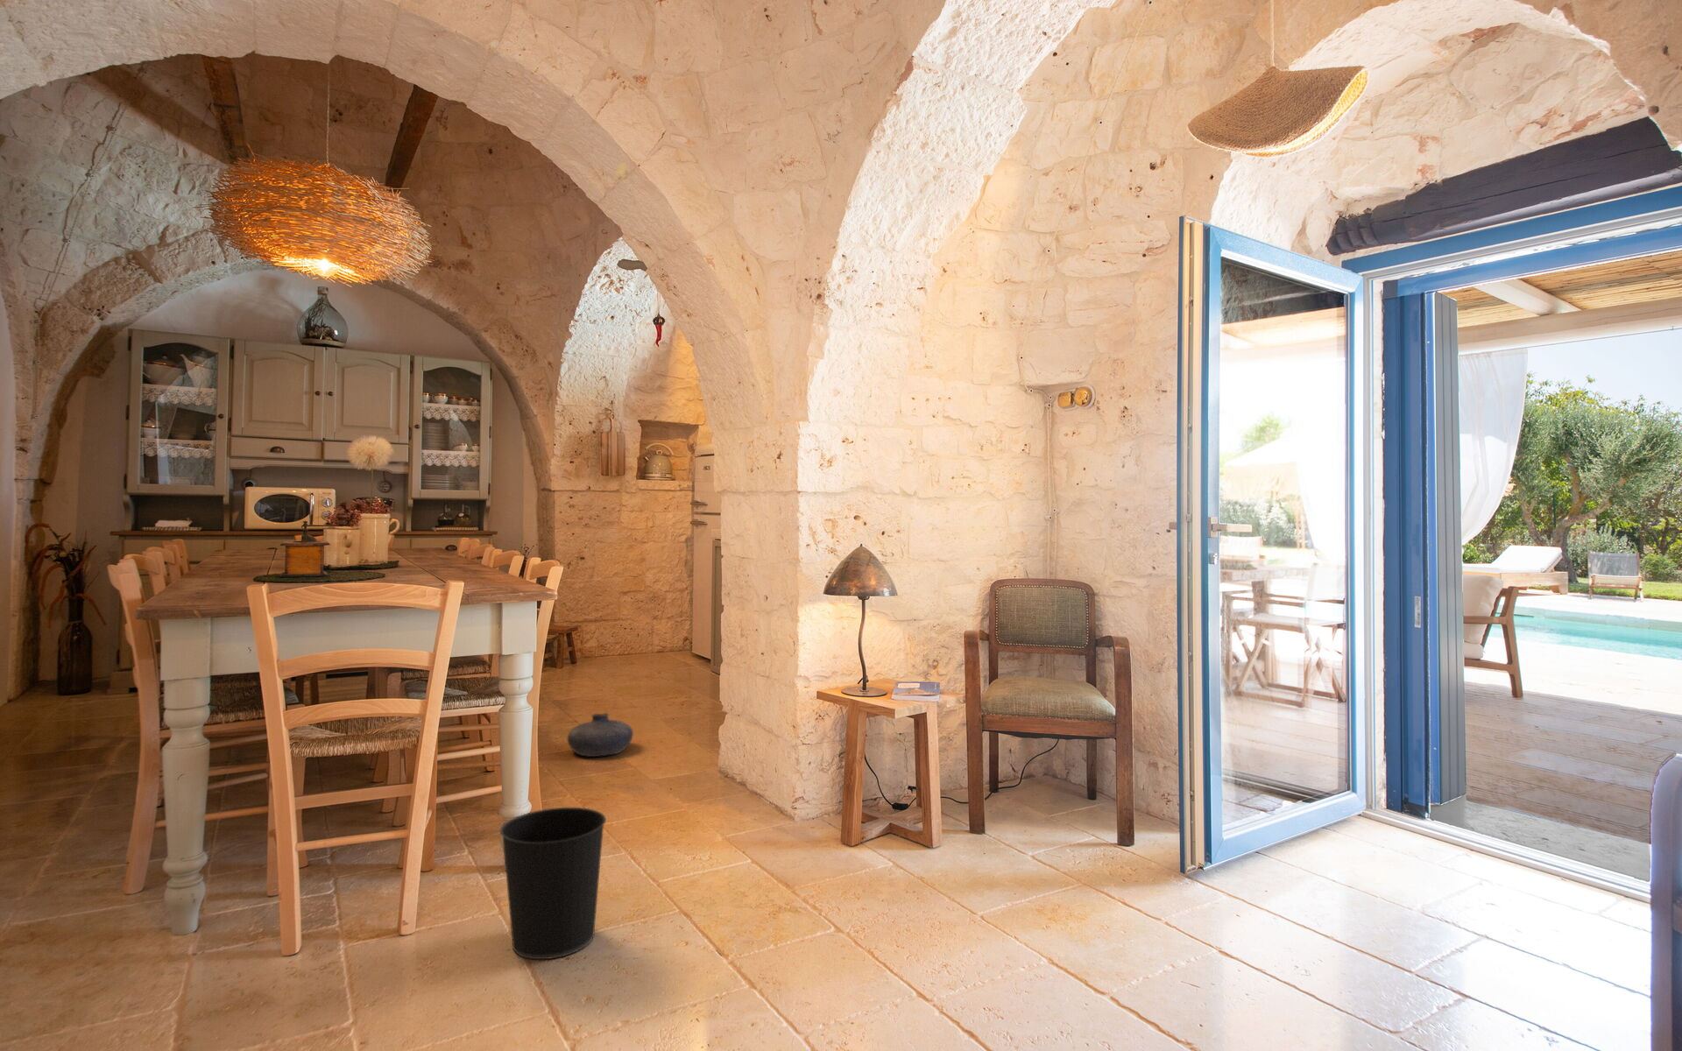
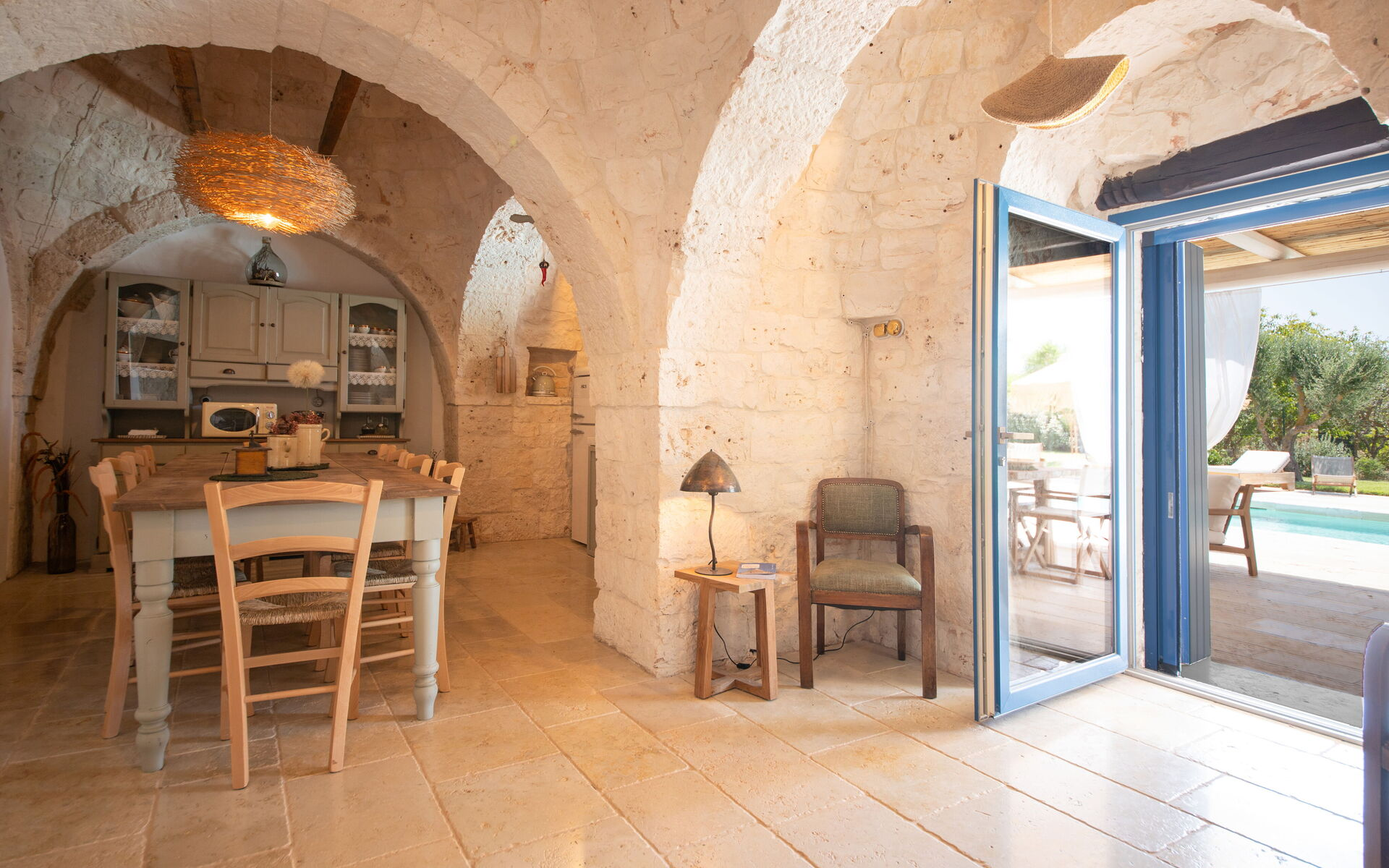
- vase [567,712,635,758]
- wastebasket [499,806,607,960]
